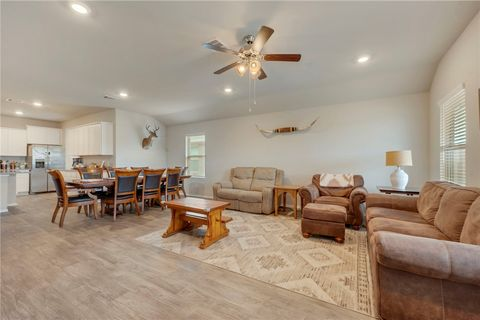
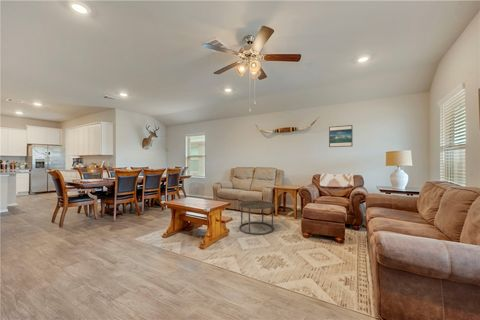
+ side table [238,200,275,236]
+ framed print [328,124,353,148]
